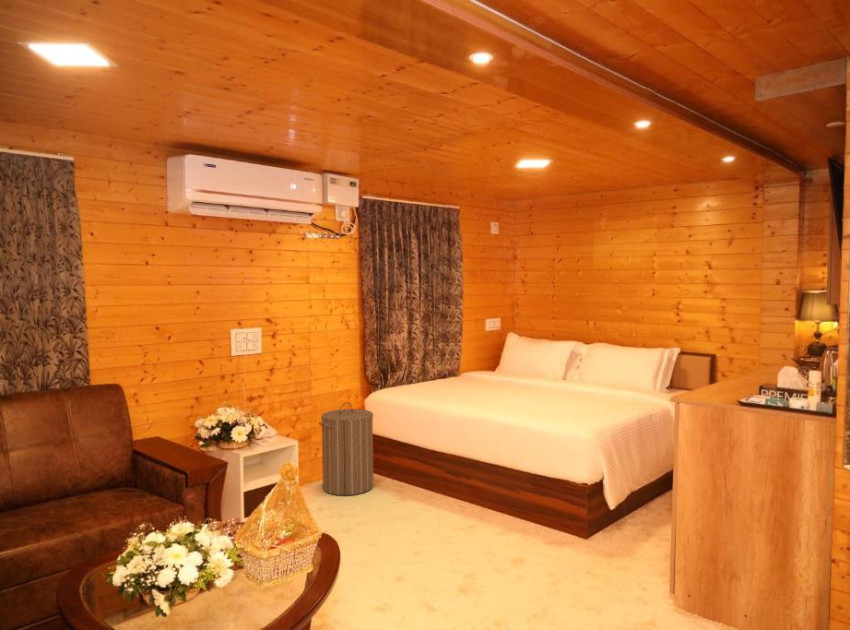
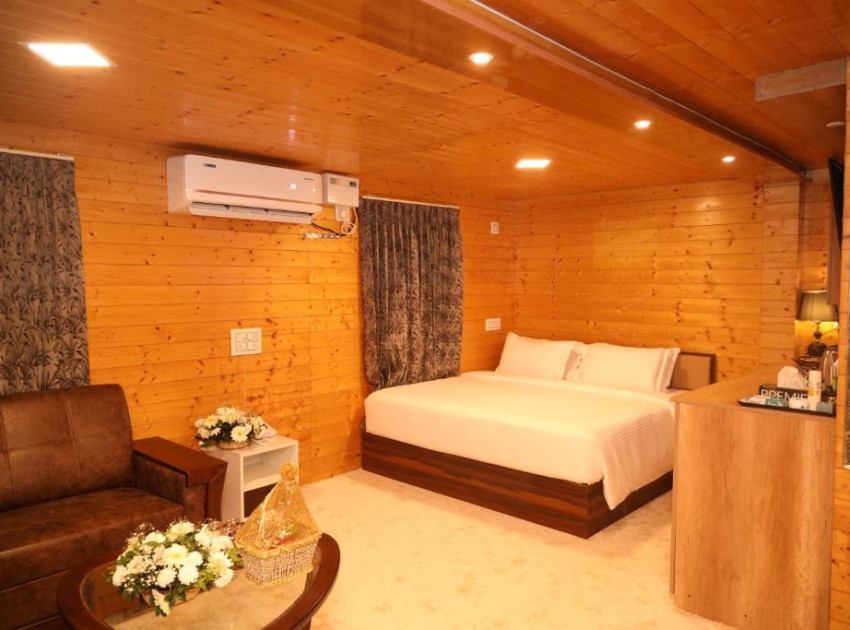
- laundry hamper [318,401,374,497]
